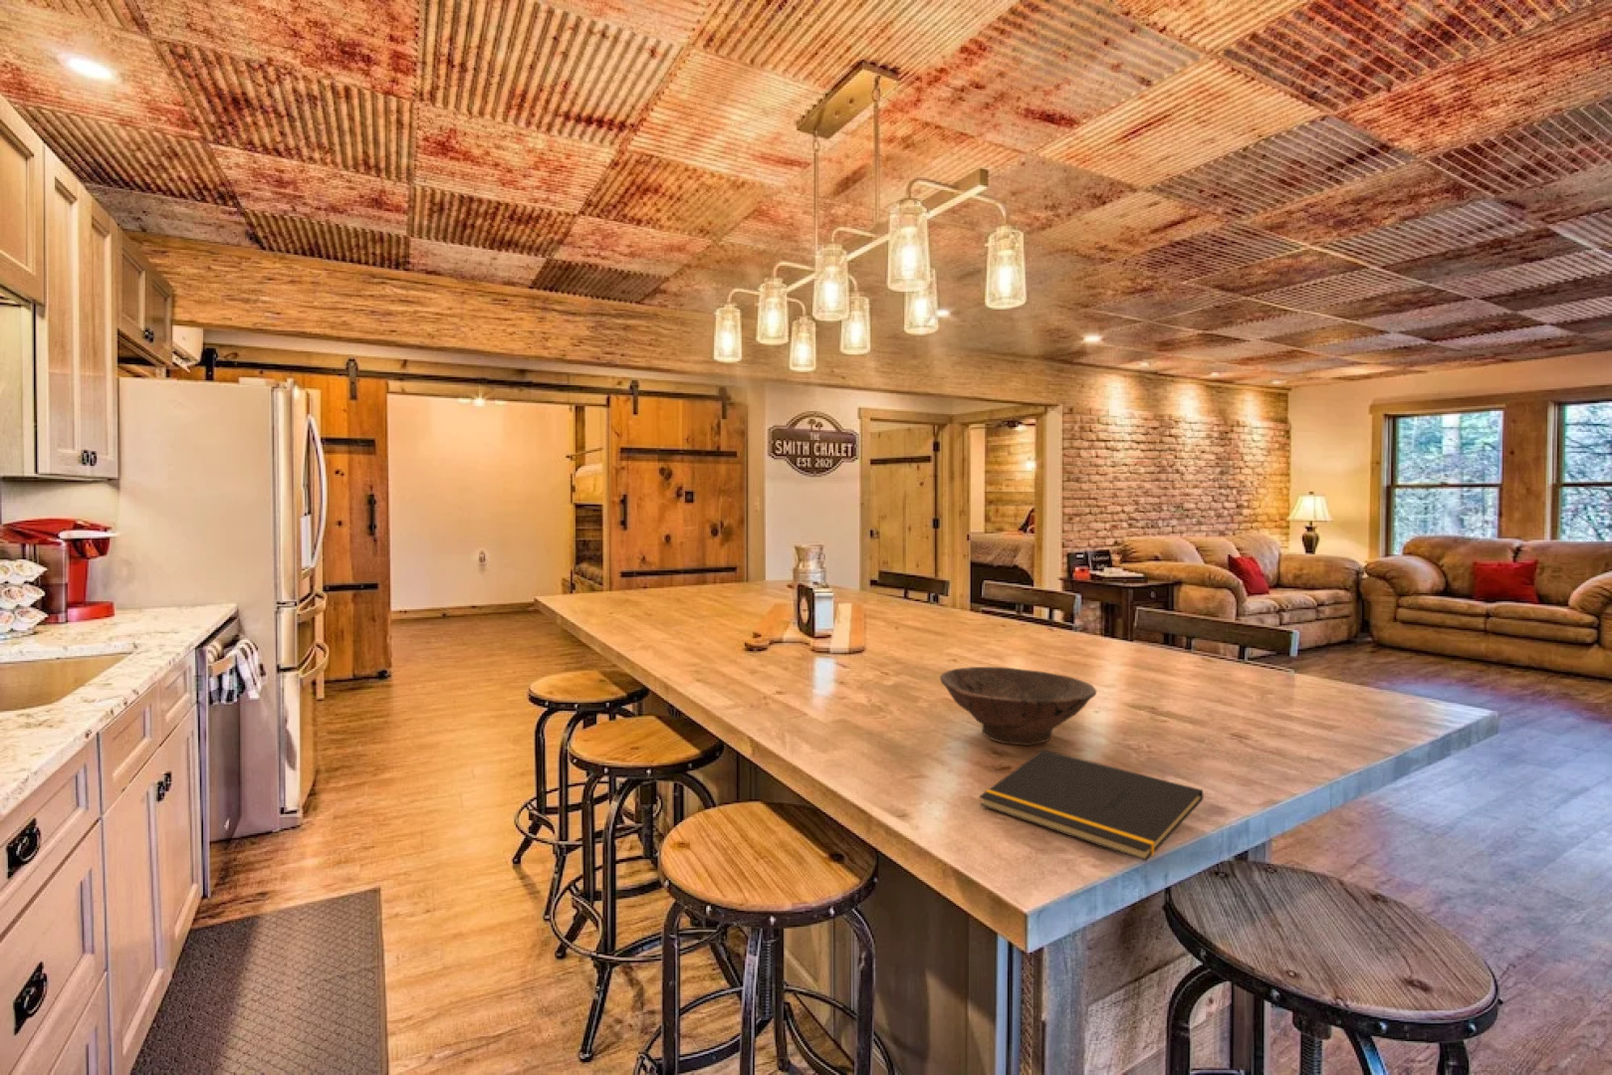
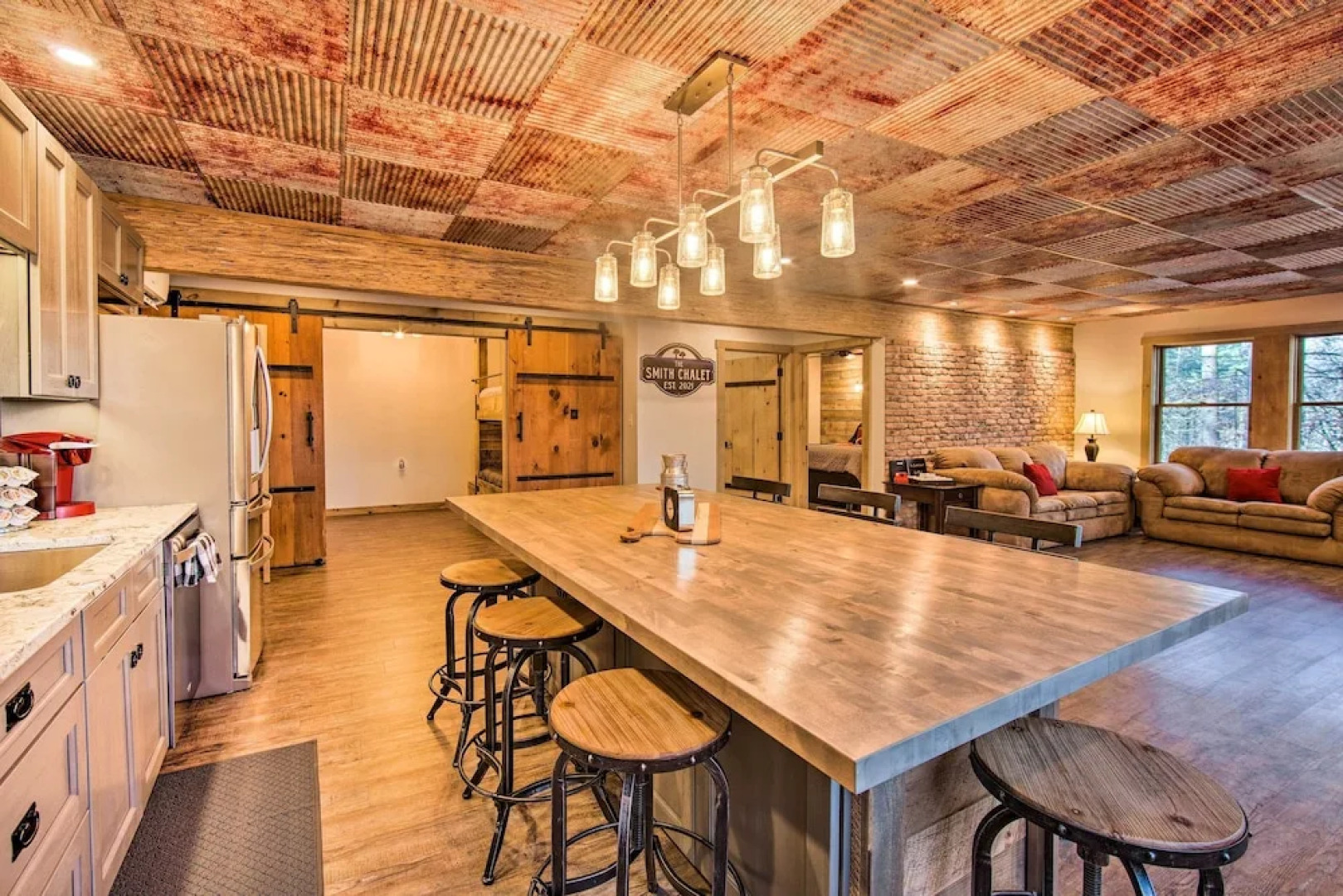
- bowl [939,666,1097,746]
- notepad [978,749,1205,861]
